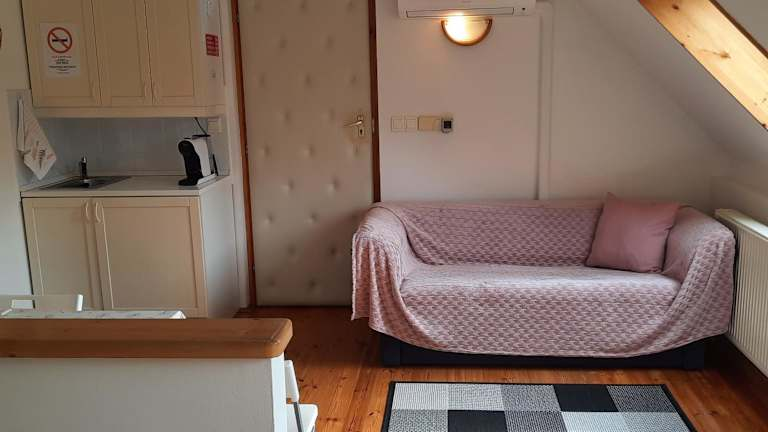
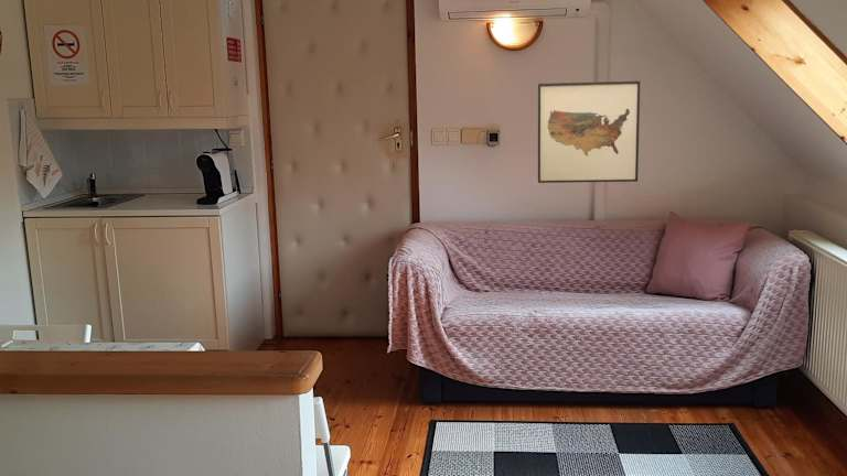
+ wall art [537,80,641,184]
